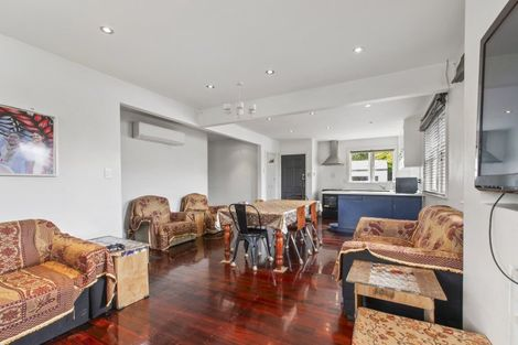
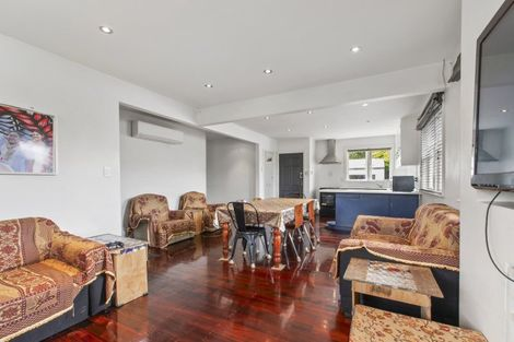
- chandelier [223,82,257,122]
